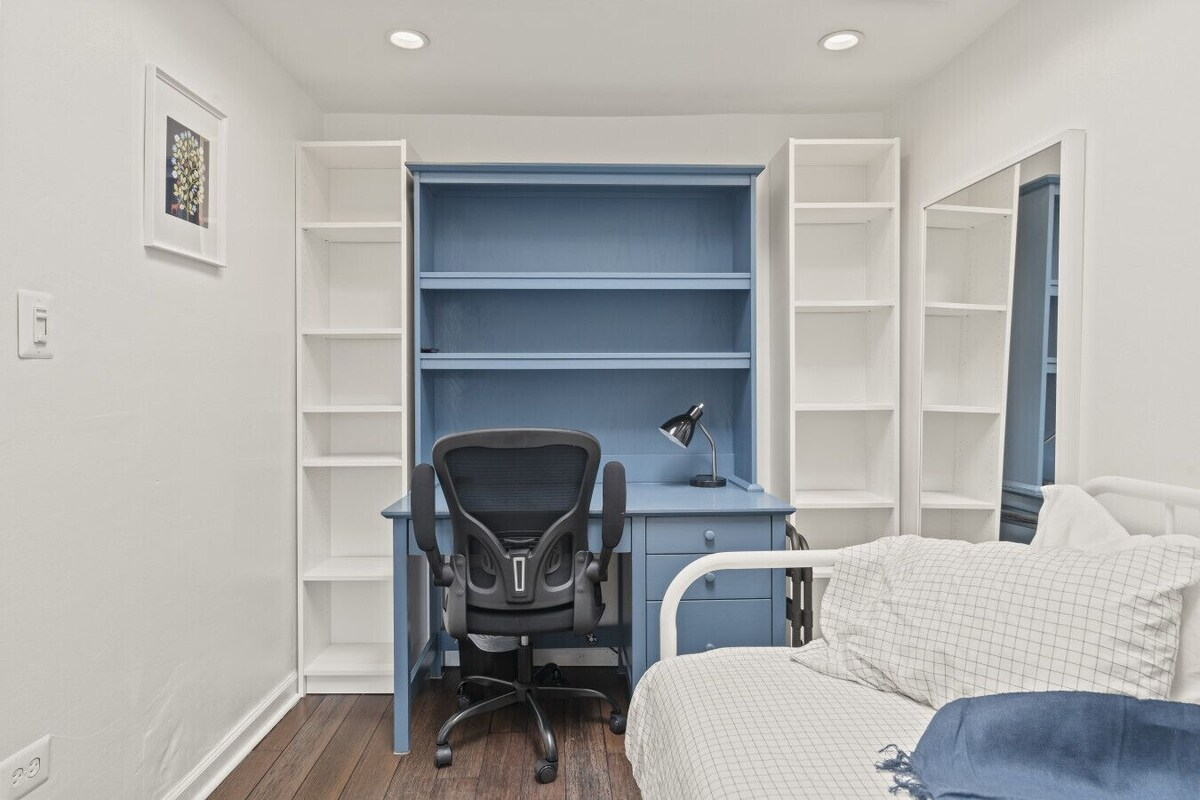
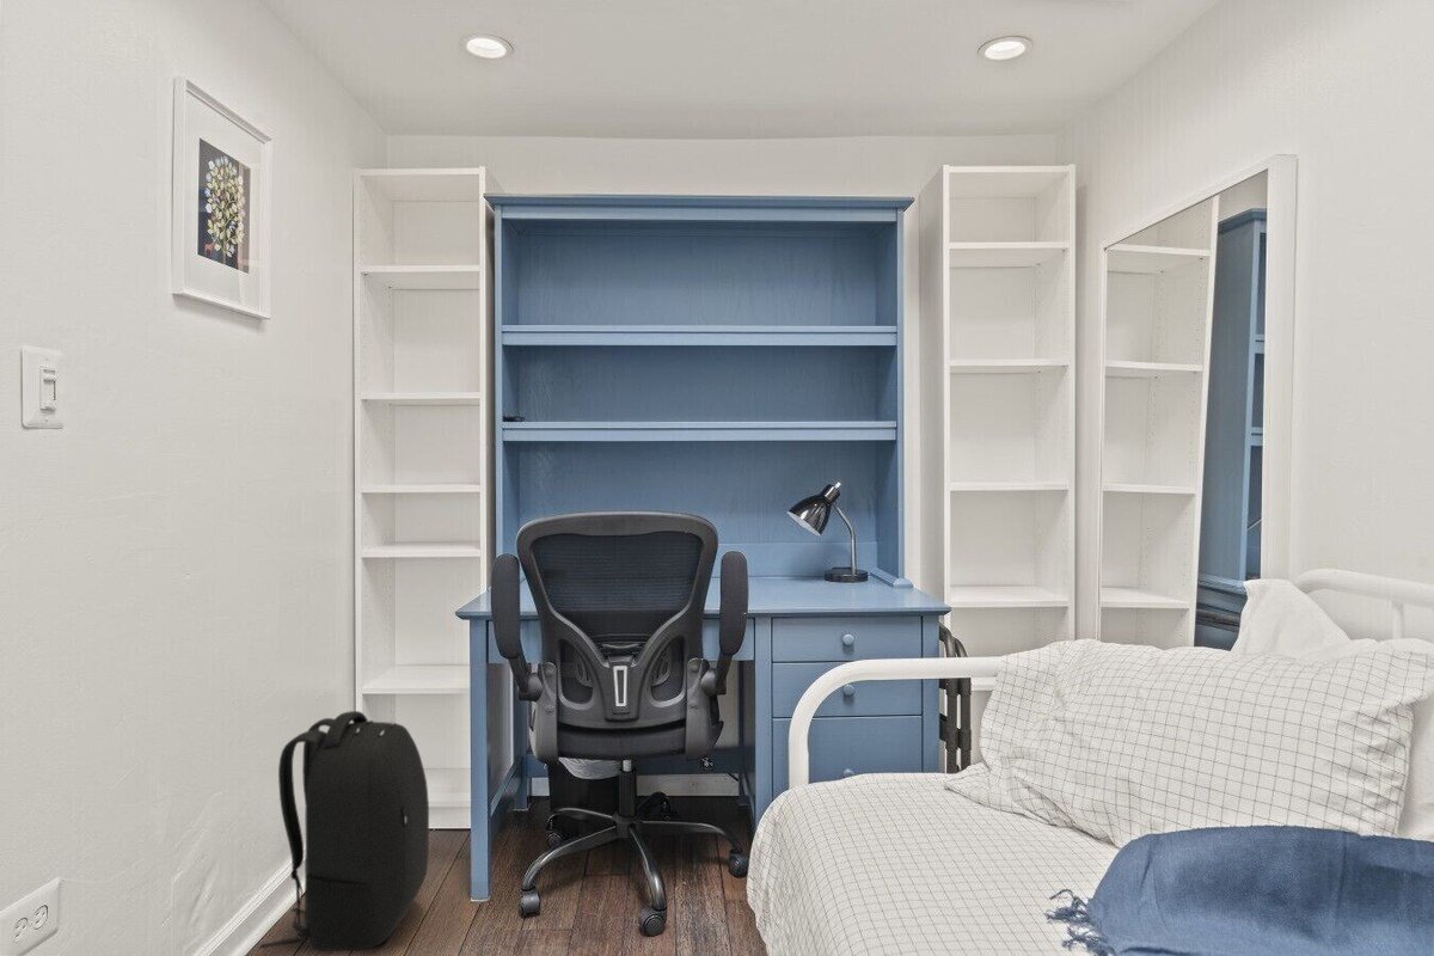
+ backpack [258,710,430,952]
